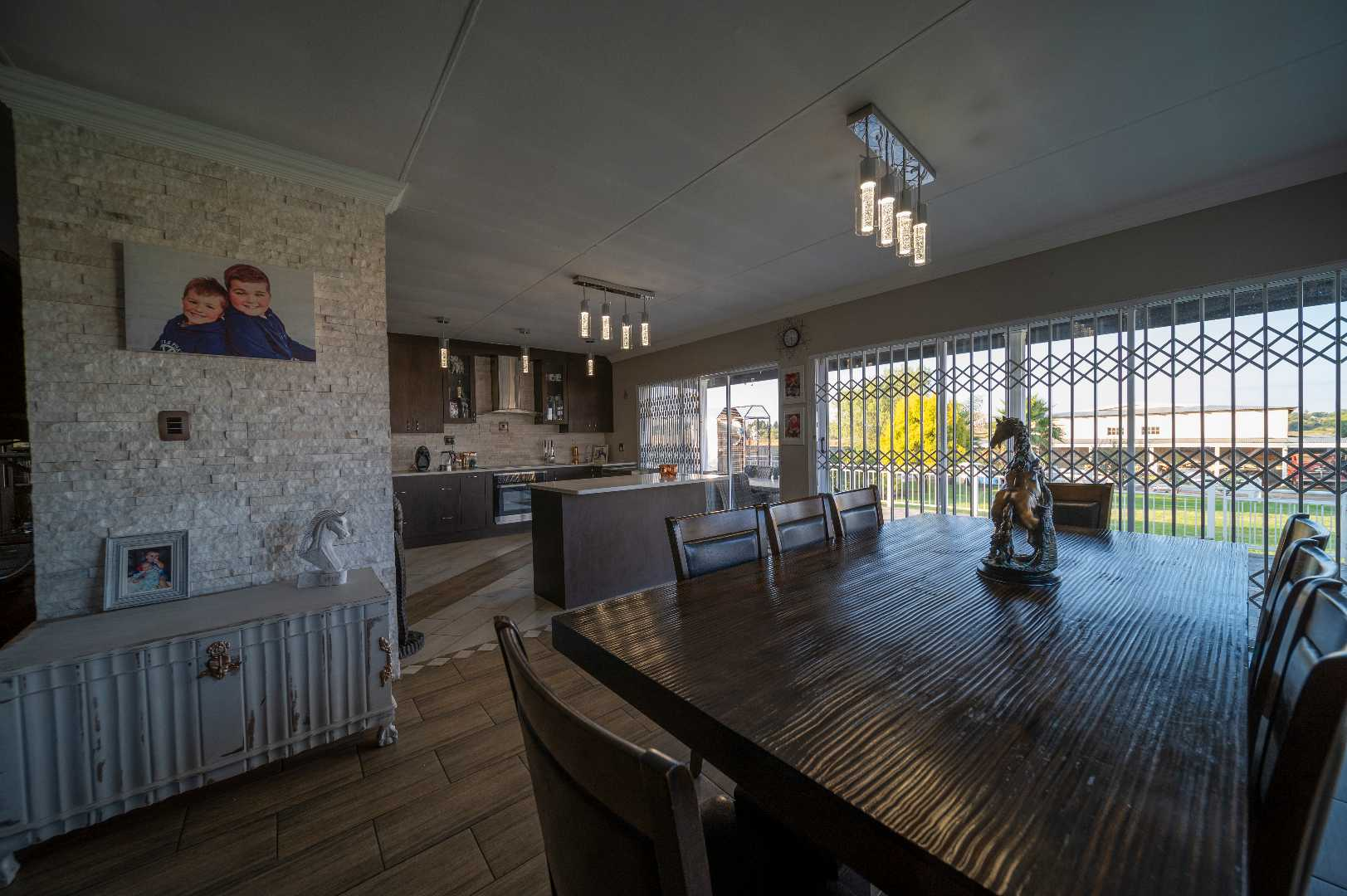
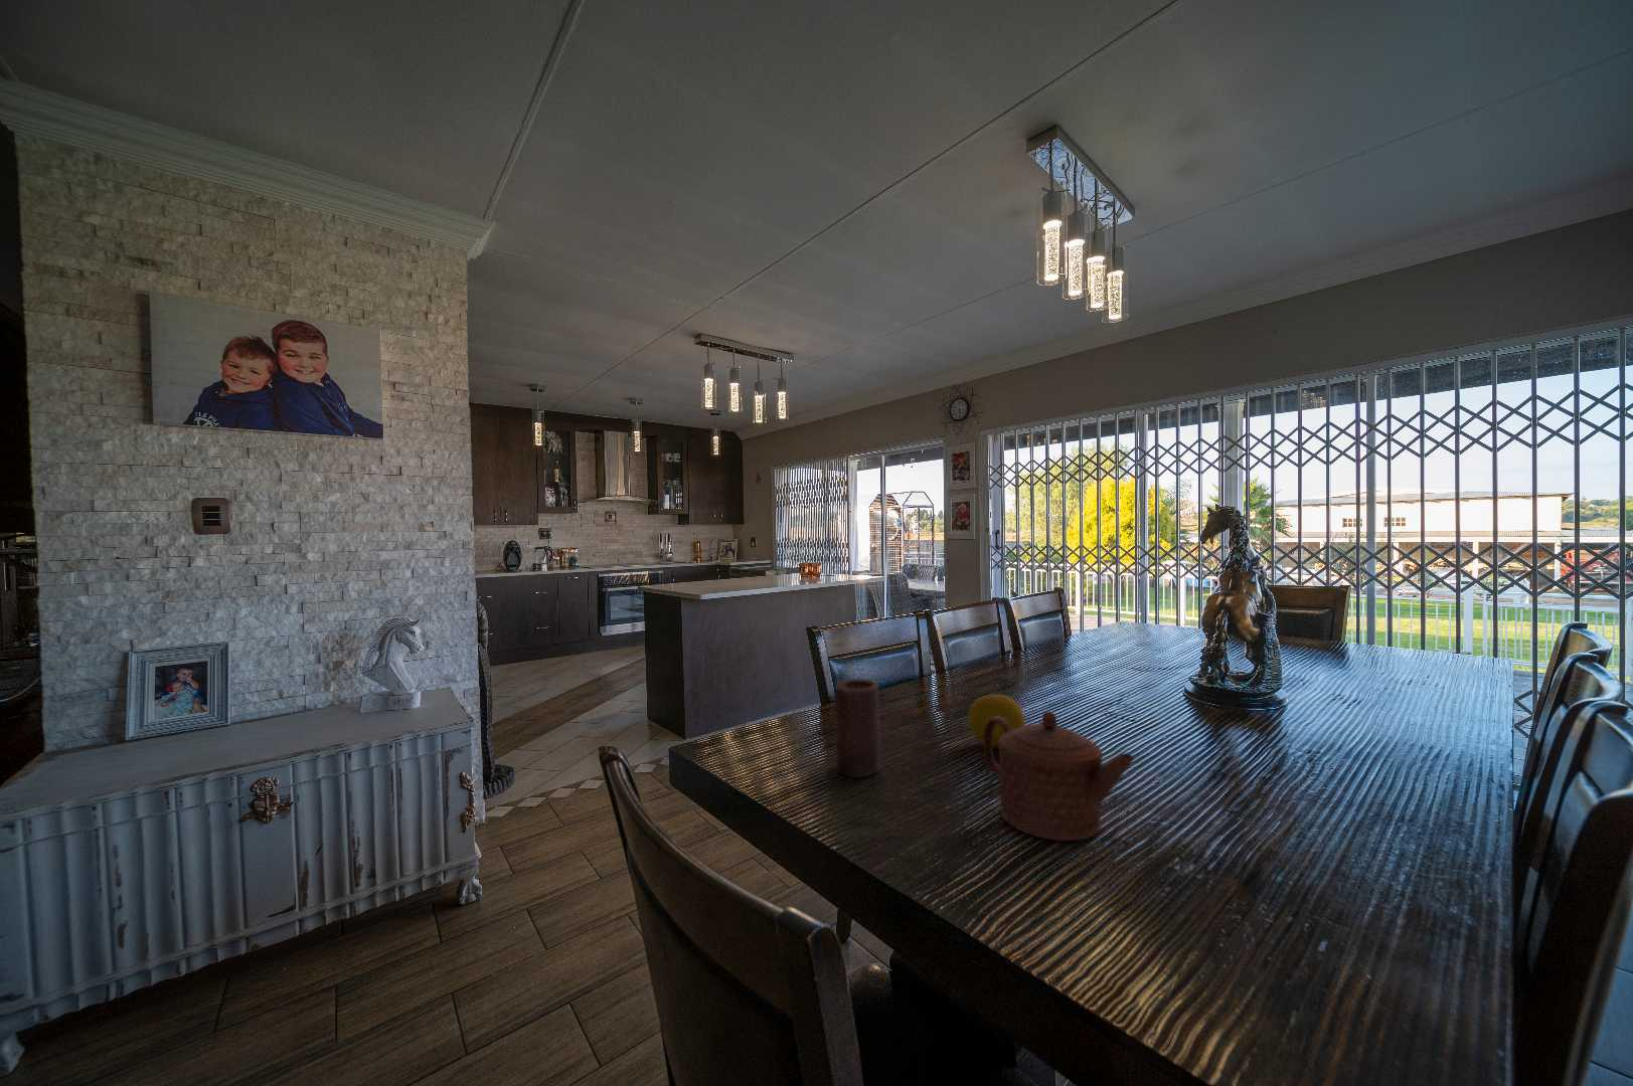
+ teapot [982,710,1136,841]
+ candle [834,678,881,778]
+ fruit [967,691,1027,749]
